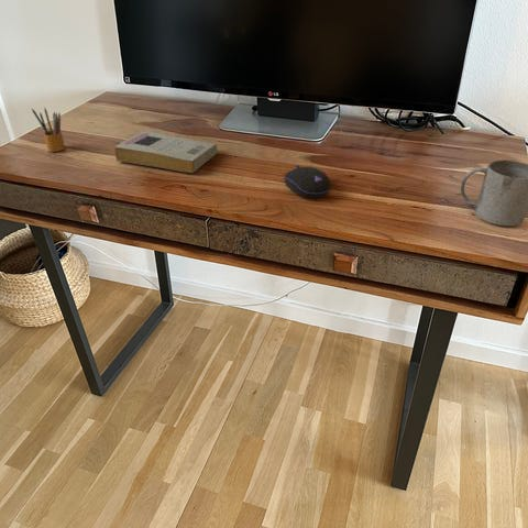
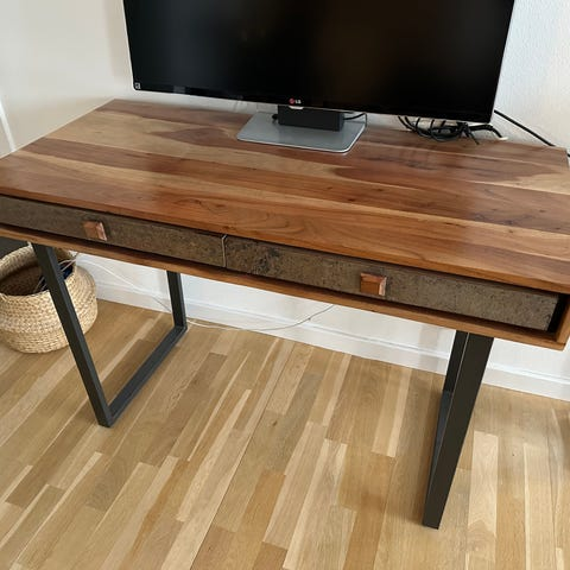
- book [113,130,218,174]
- mug [460,158,528,227]
- computer mouse [283,165,332,199]
- pencil box [31,106,66,153]
